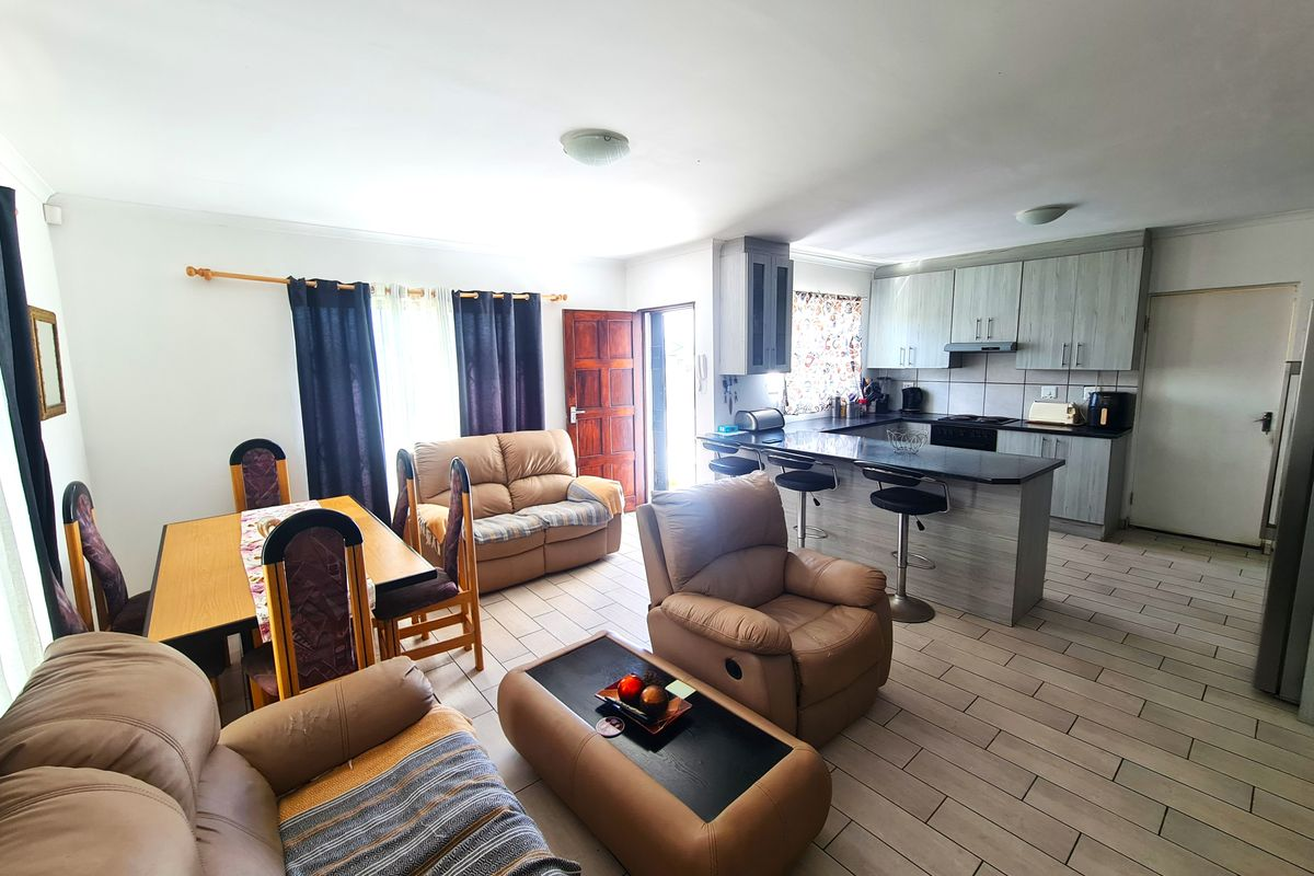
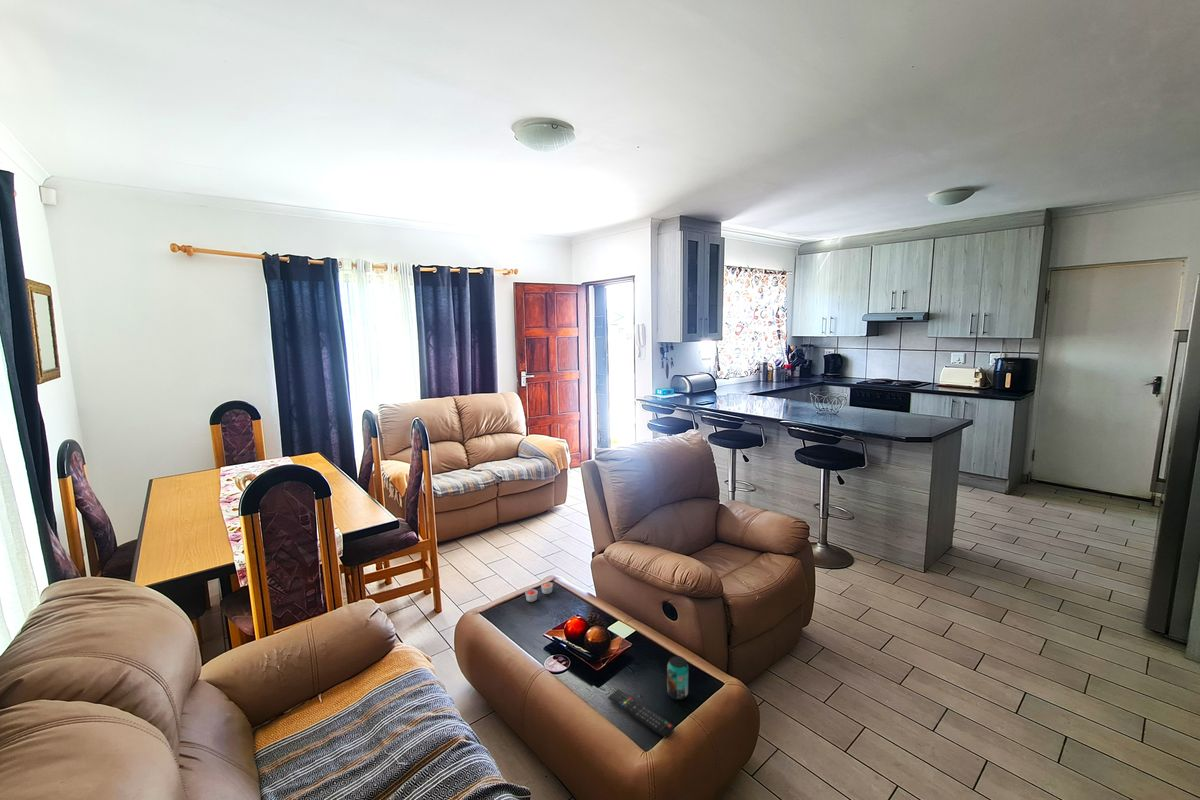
+ candle [525,581,554,603]
+ remote control [607,688,675,738]
+ beverage can [666,655,689,701]
